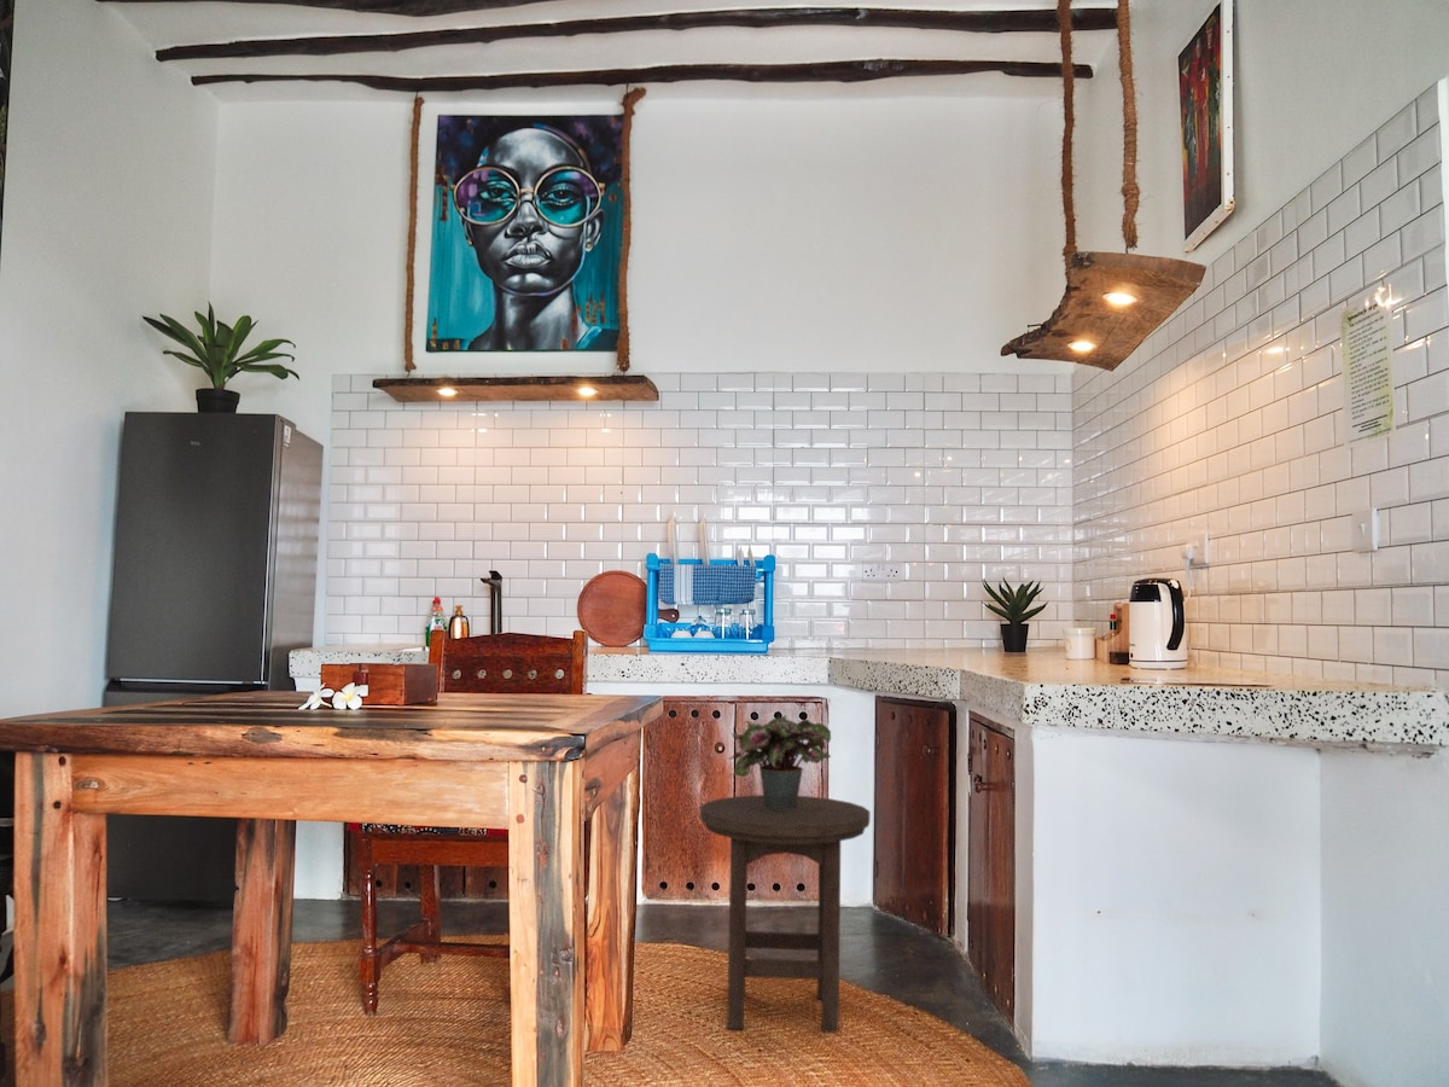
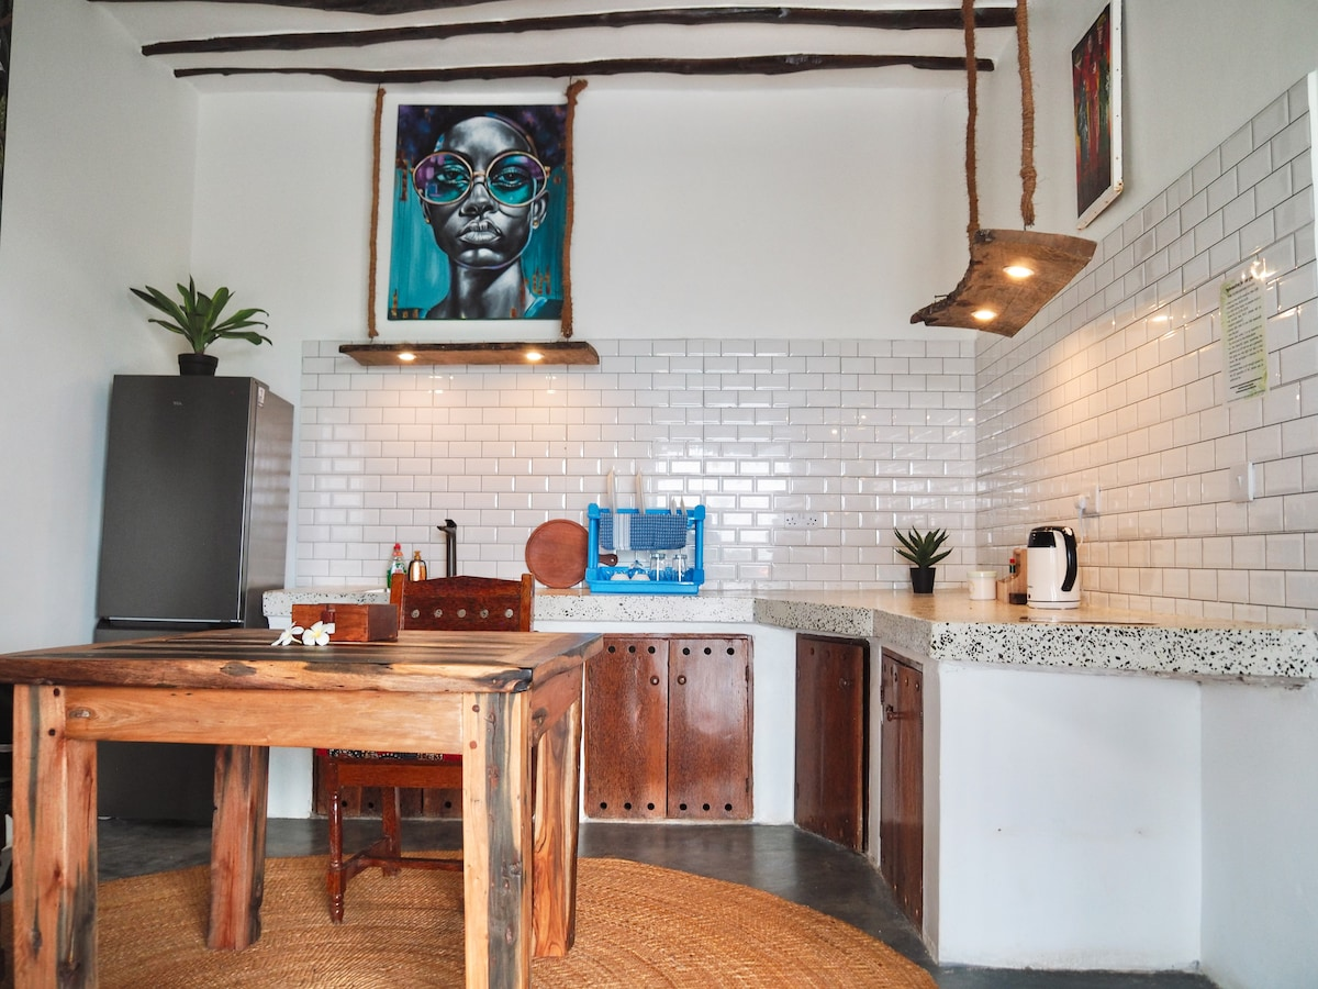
- stool [699,794,872,1034]
- potted plant [726,714,832,810]
